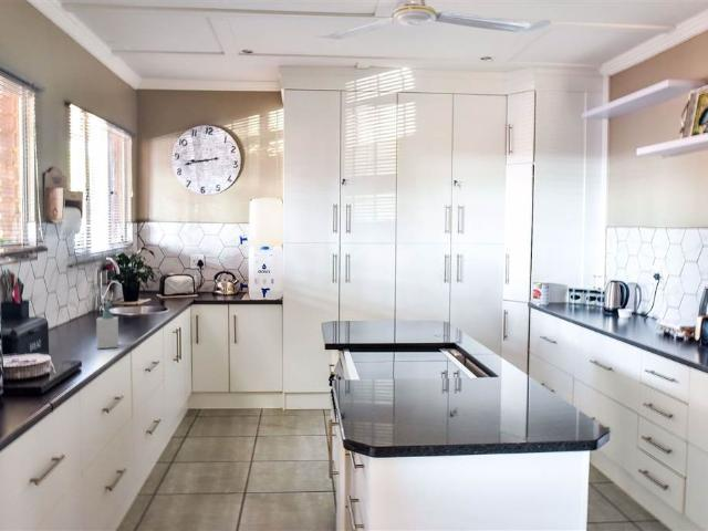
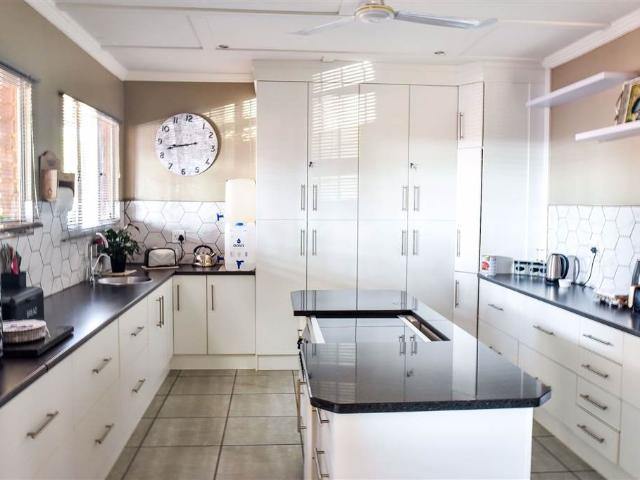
- soap bottle [95,302,119,350]
